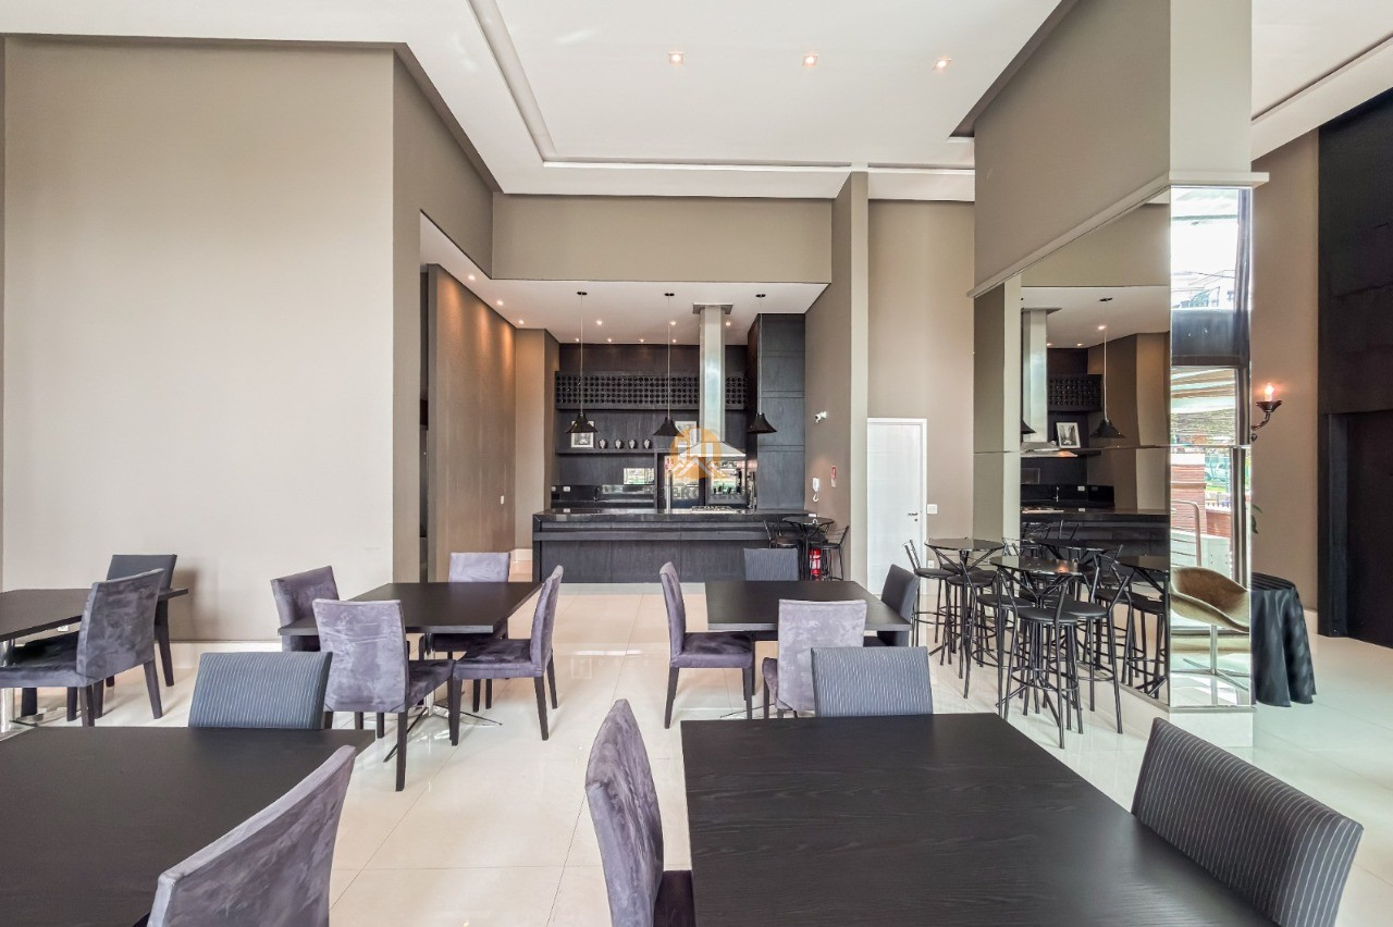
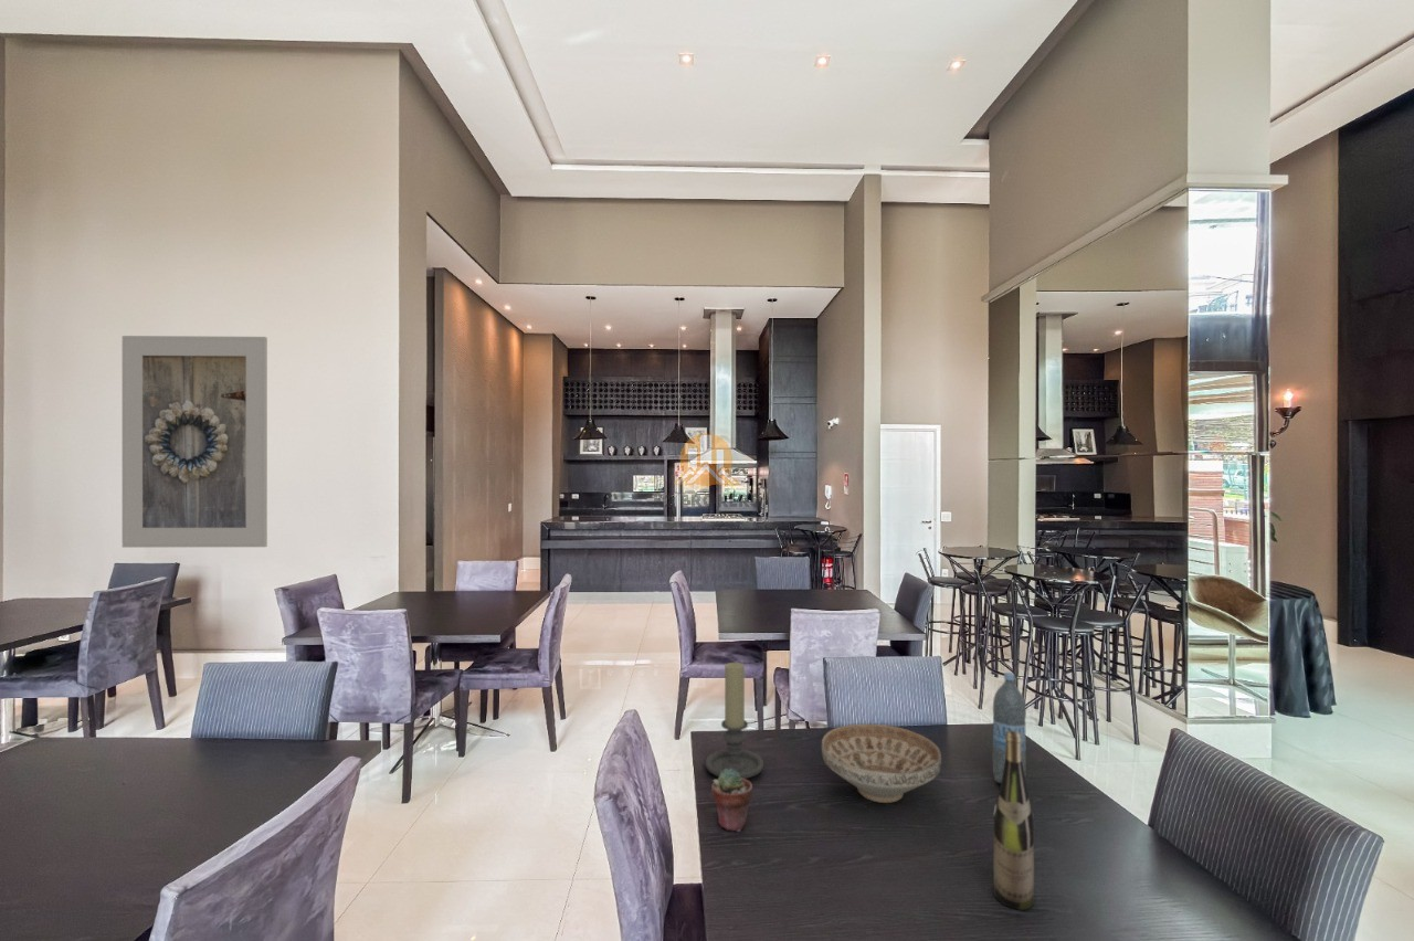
+ candle holder [705,662,764,780]
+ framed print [122,335,268,549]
+ potted succulent [710,769,753,833]
+ water bottle [992,672,1027,784]
+ wine bottle [992,731,1035,911]
+ decorative bowl [821,722,942,804]
